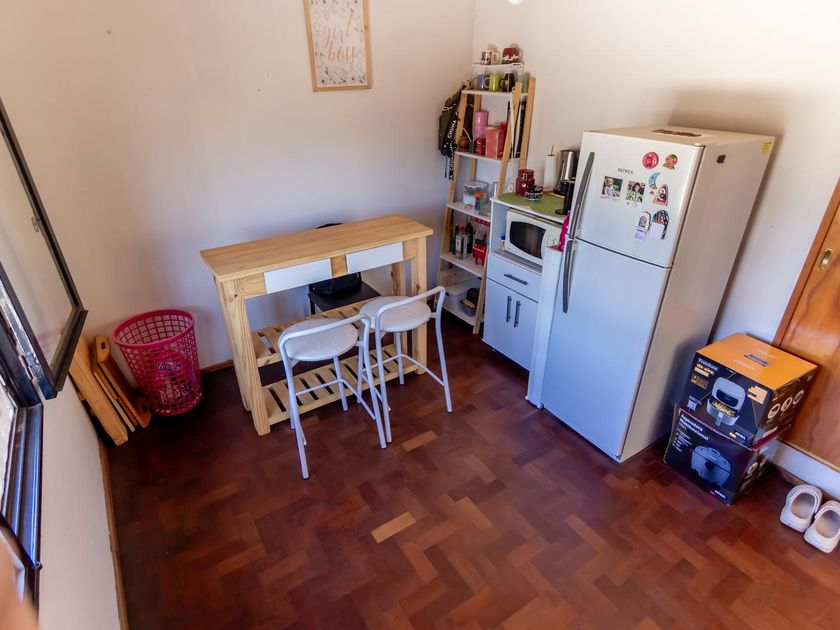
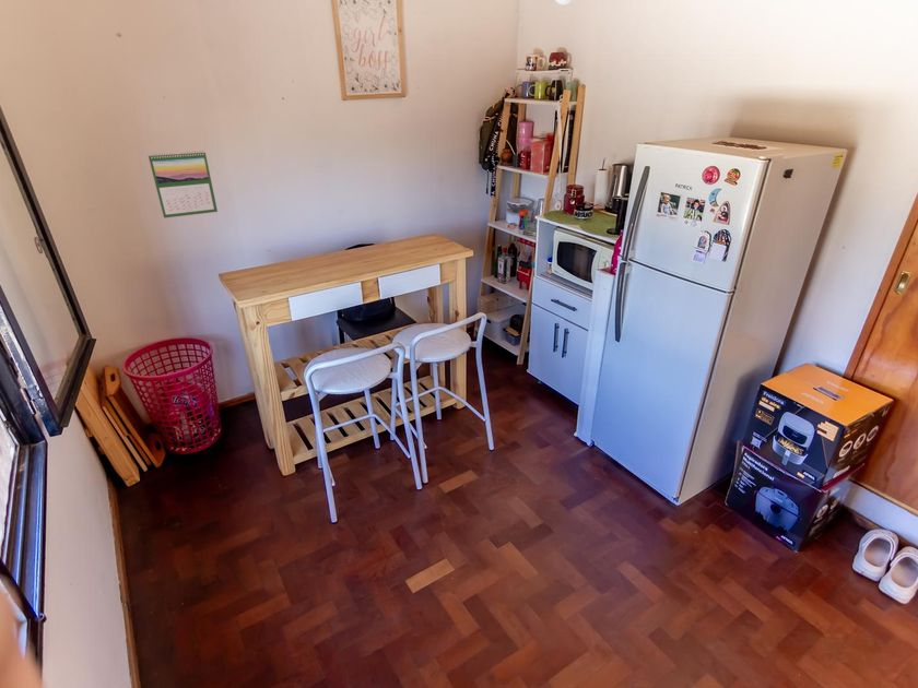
+ calendar [146,150,219,220]
